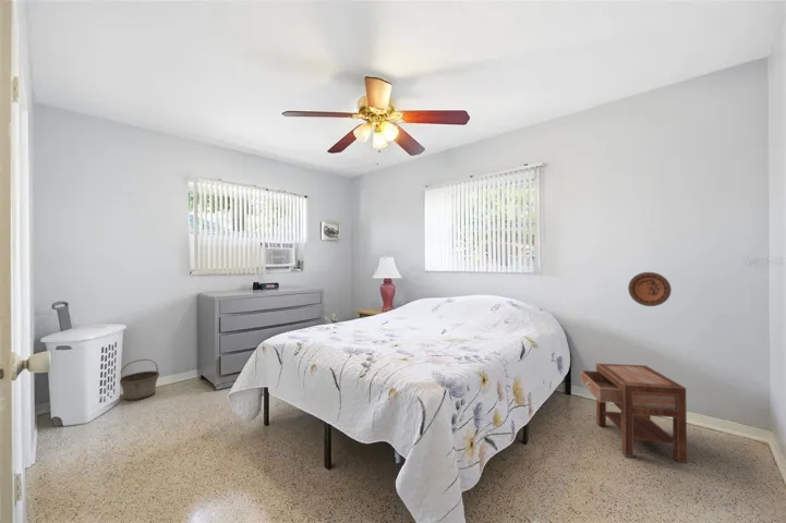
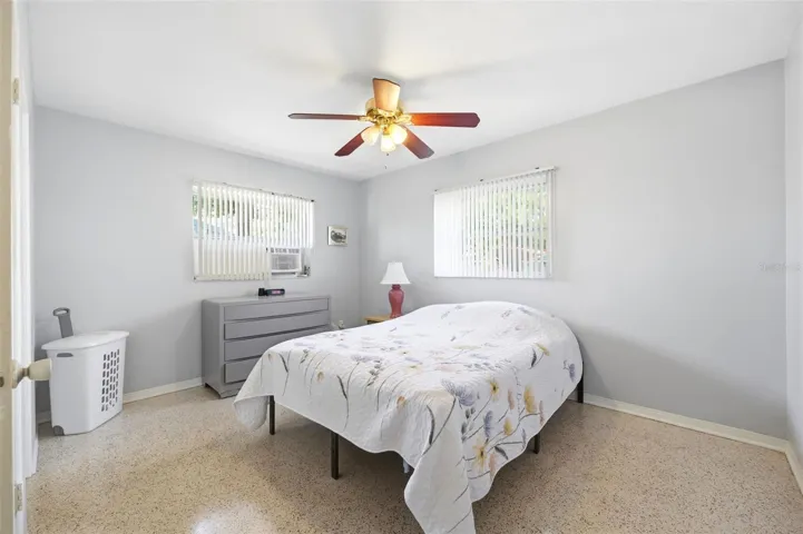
- nightstand [580,362,688,464]
- decorative plate [627,271,673,307]
- basket [119,358,160,402]
